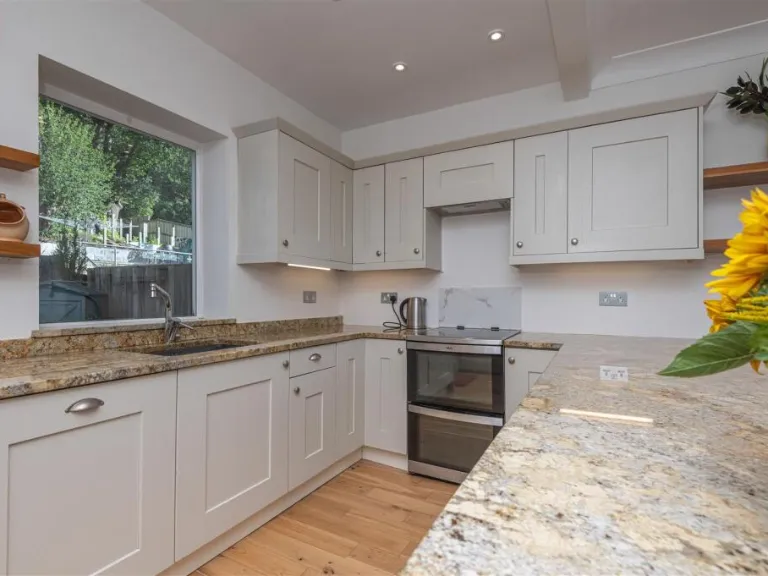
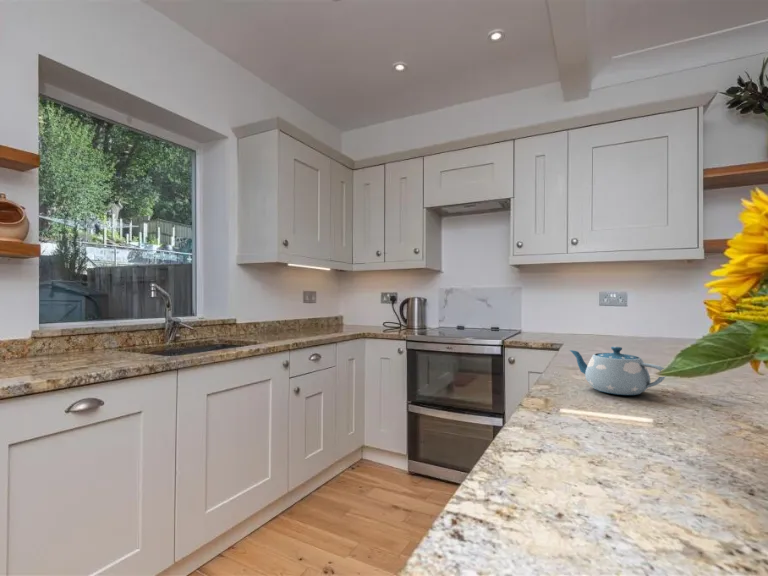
+ chinaware [569,346,666,396]
